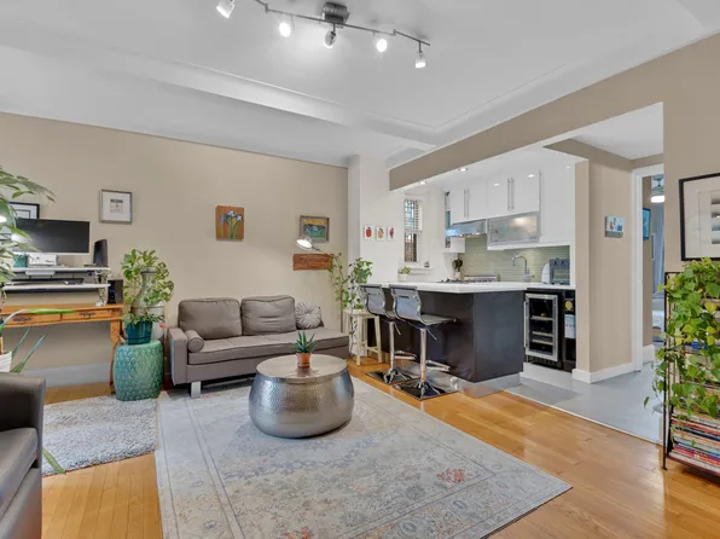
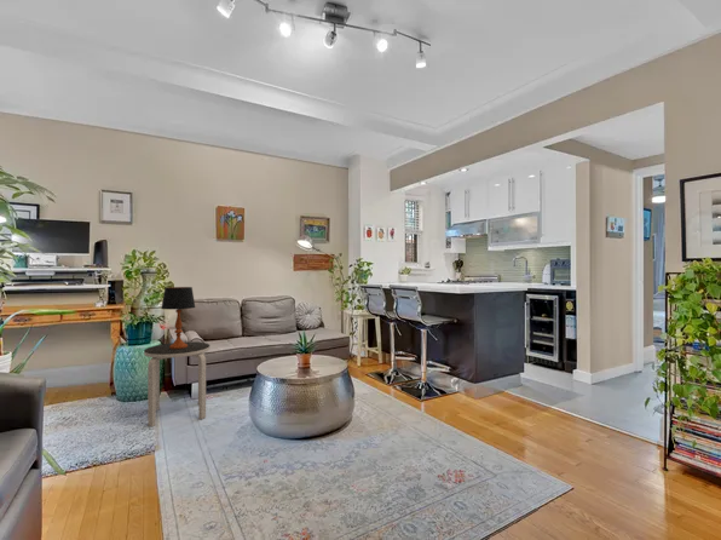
+ side table [143,341,210,427]
+ table lamp [160,286,196,349]
